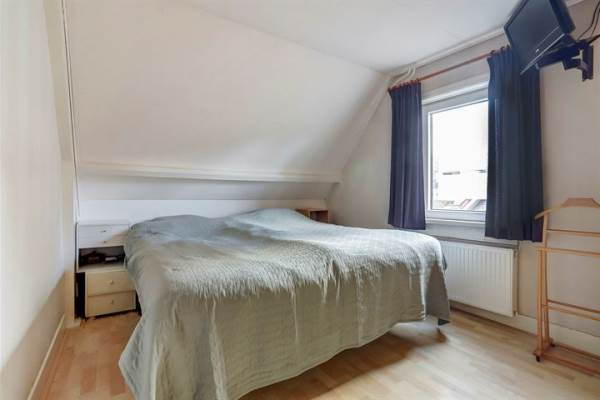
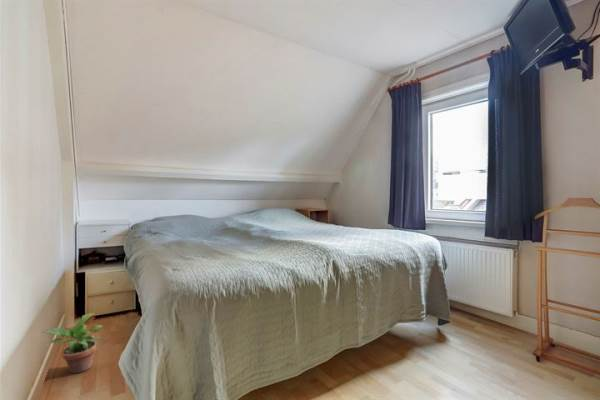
+ potted plant [42,312,104,374]
